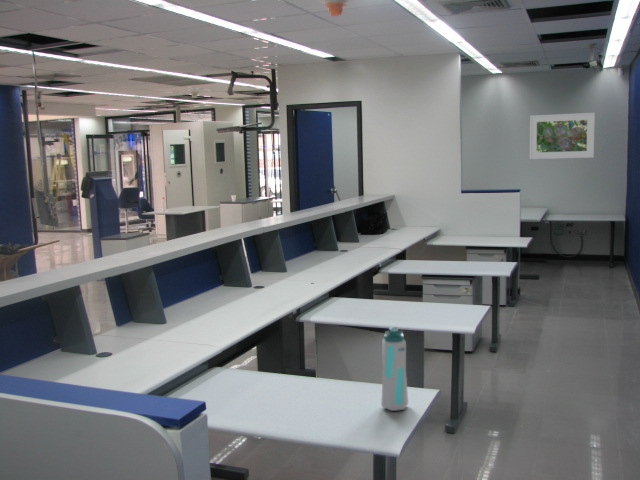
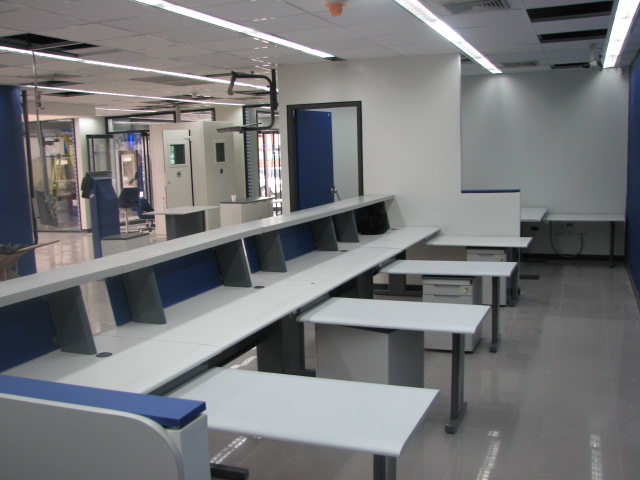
- water bottle [380,326,409,412]
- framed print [529,112,596,160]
